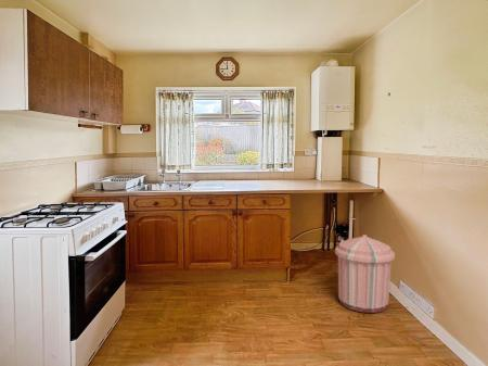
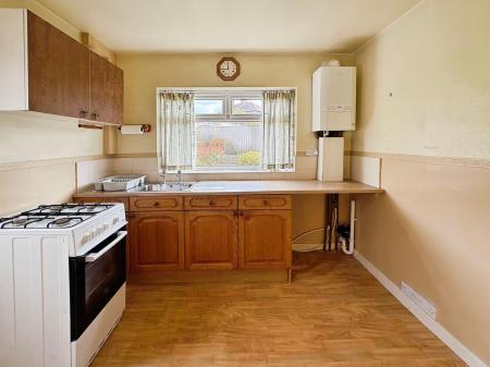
- trash can [334,234,396,314]
